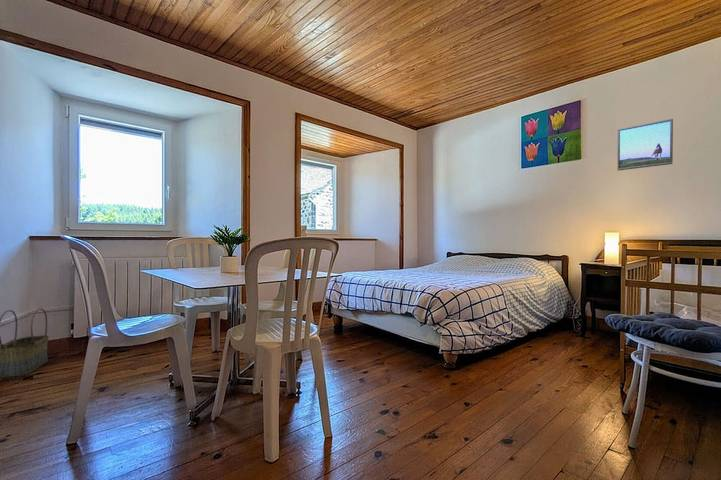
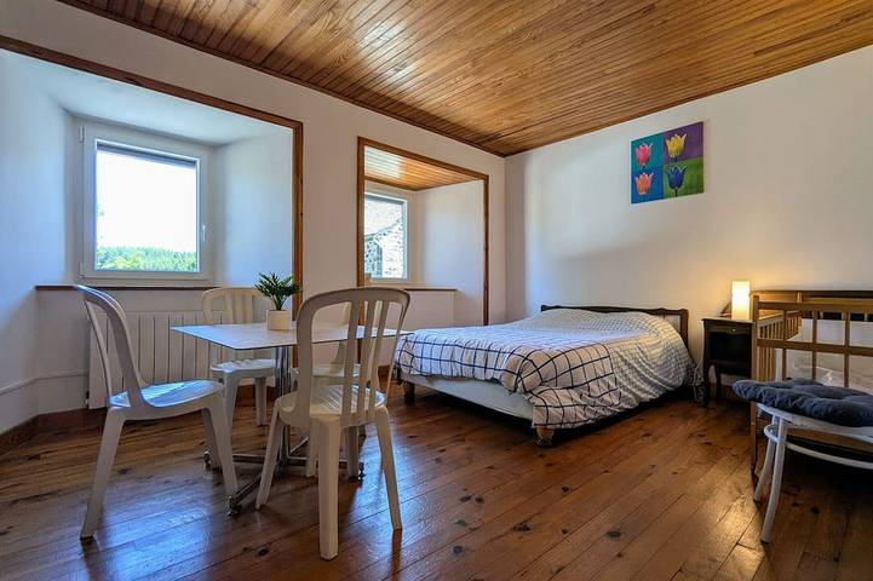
- basket [0,307,50,378]
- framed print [617,118,674,172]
